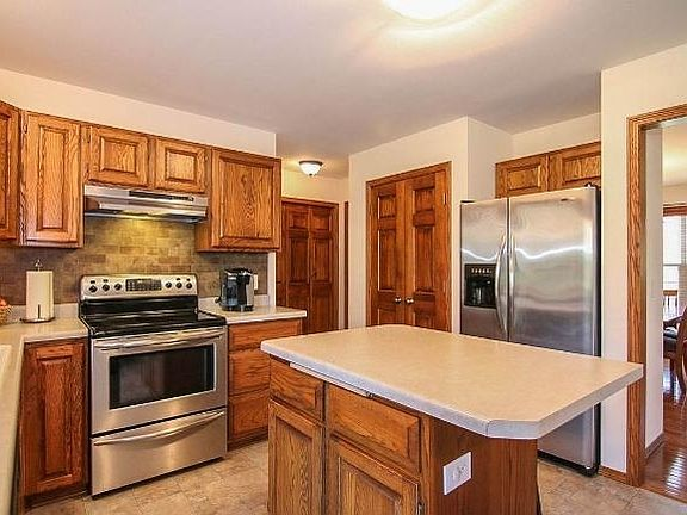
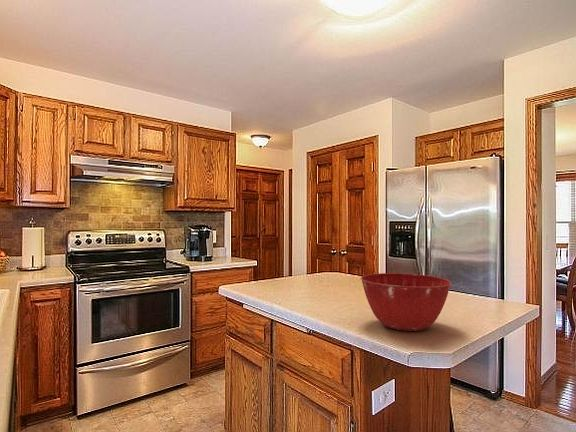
+ mixing bowl [360,272,453,332]
